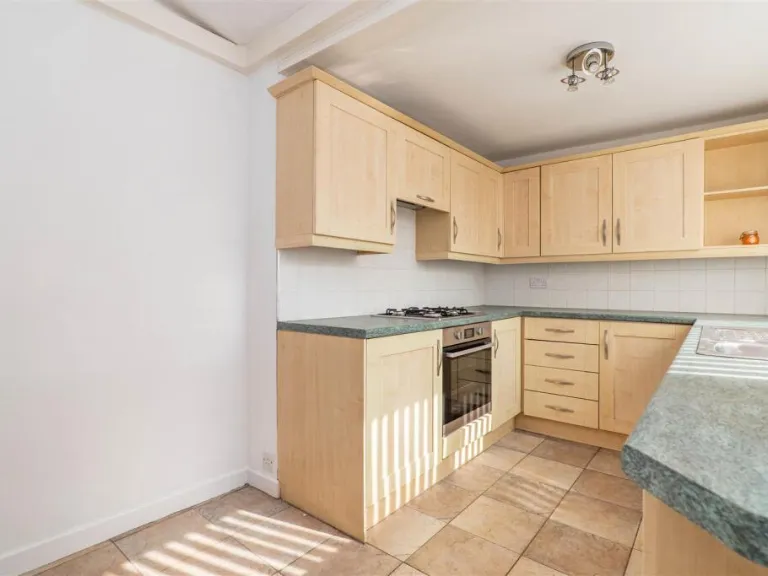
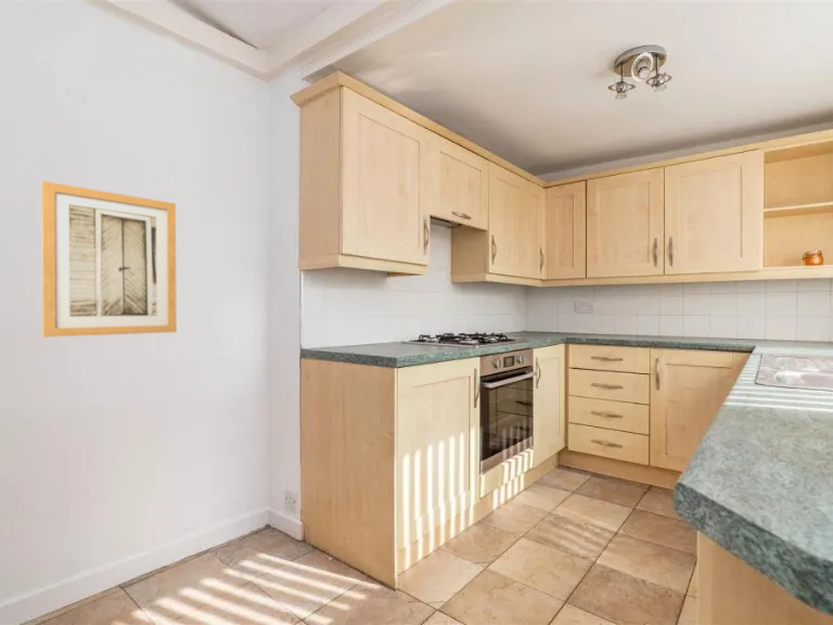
+ wall art [40,180,178,339]
